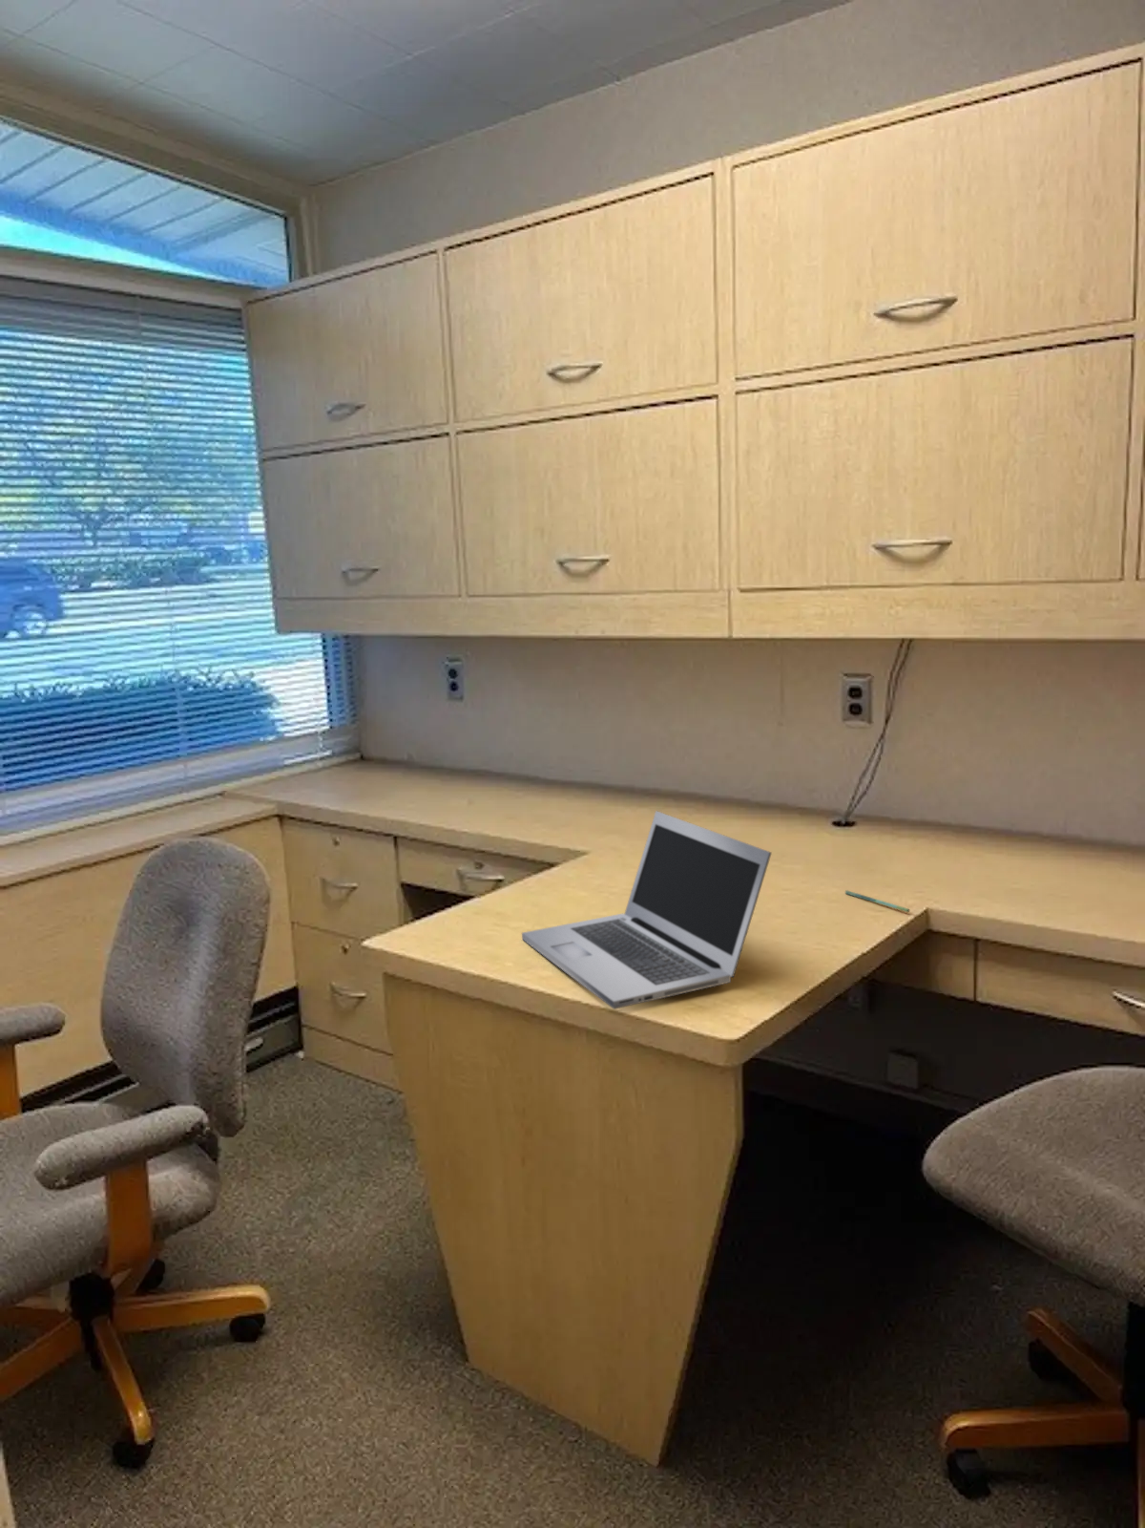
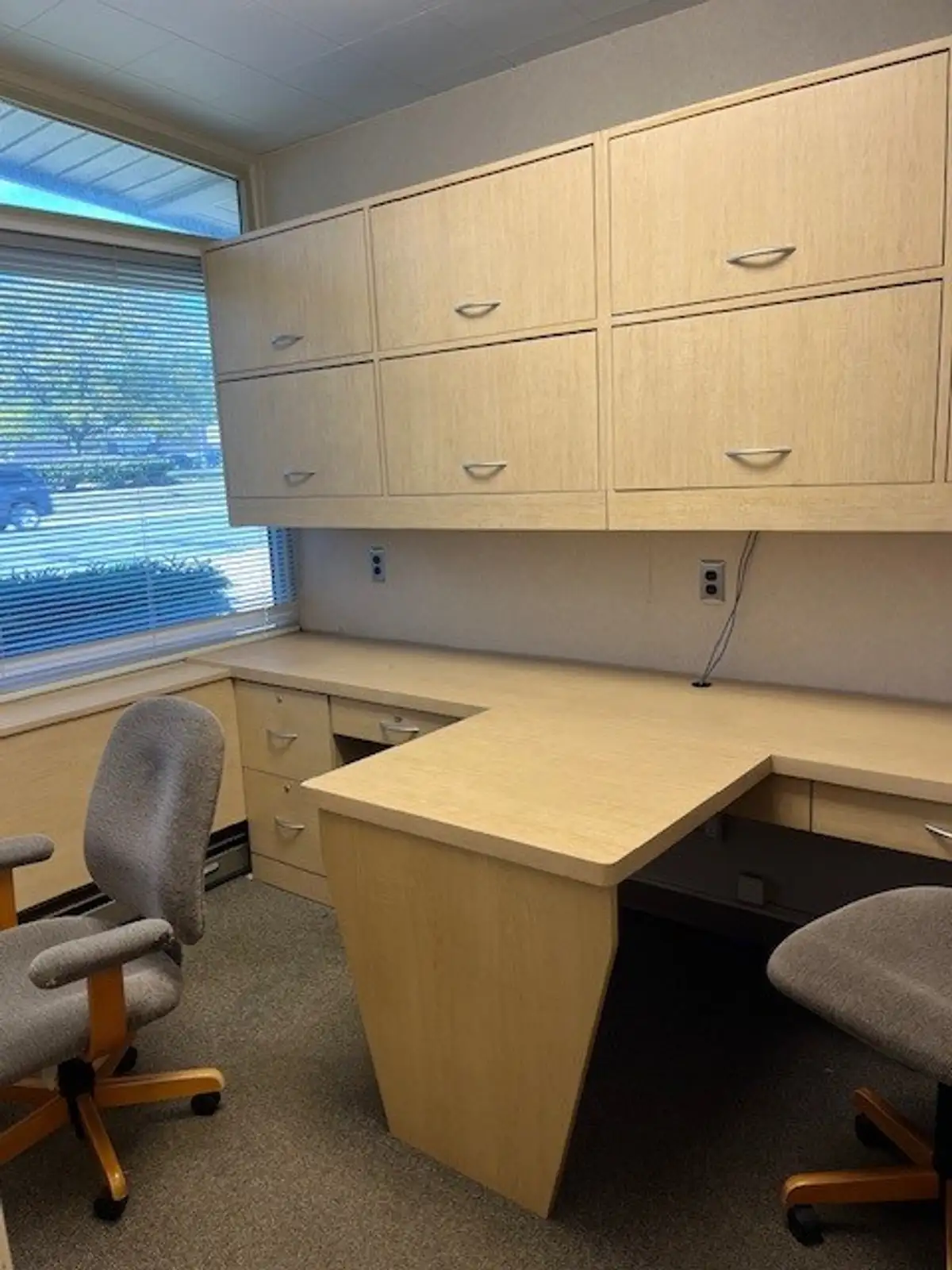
- laptop [521,810,773,1011]
- pen [844,889,910,914]
